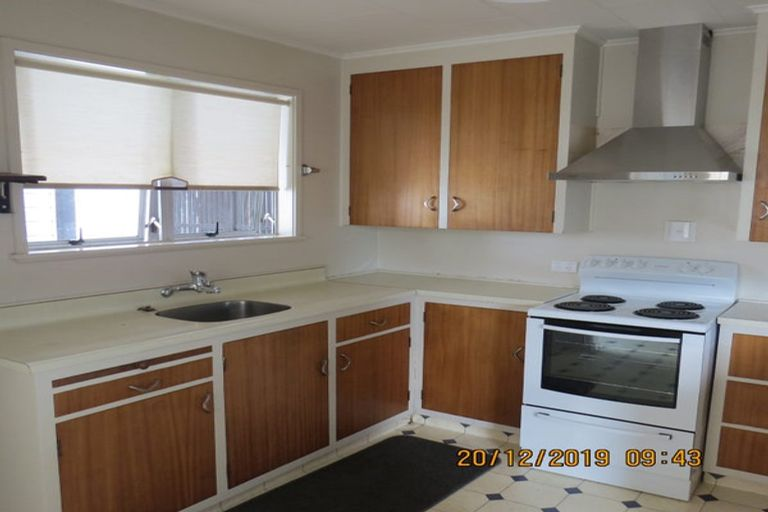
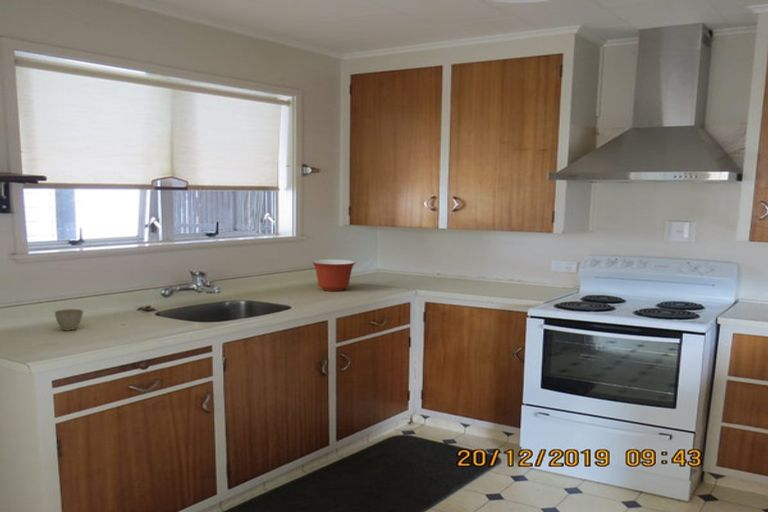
+ flower pot [54,308,84,331]
+ mixing bowl [311,259,357,292]
